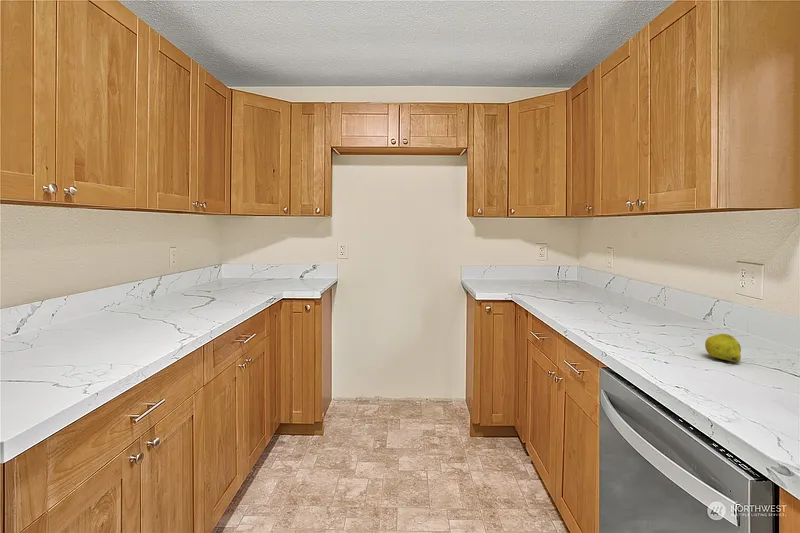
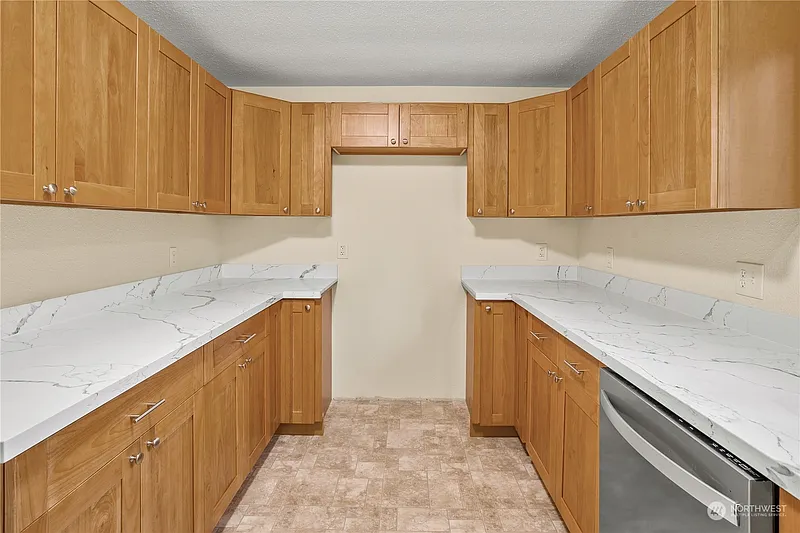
- fruit [704,333,742,365]
